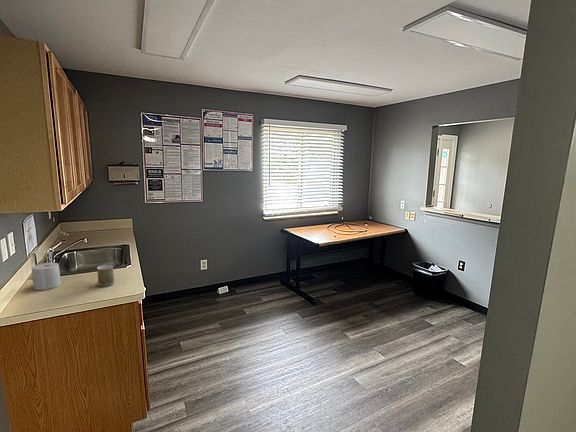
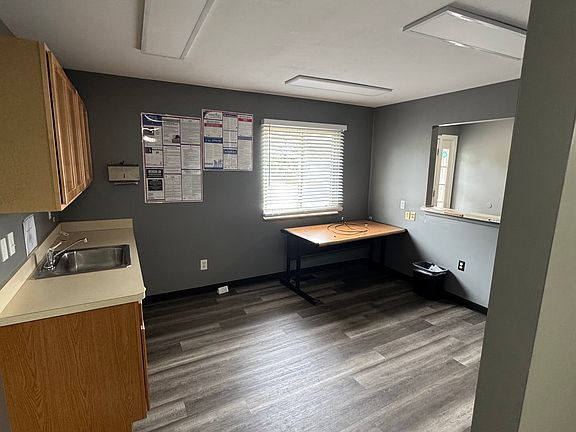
- mug [96,264,115,287]
- paper towel roll [31,262,61,291]
